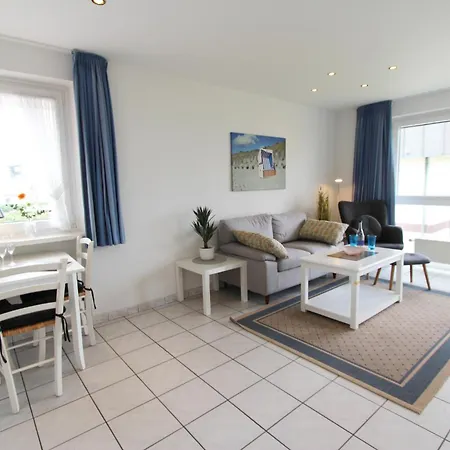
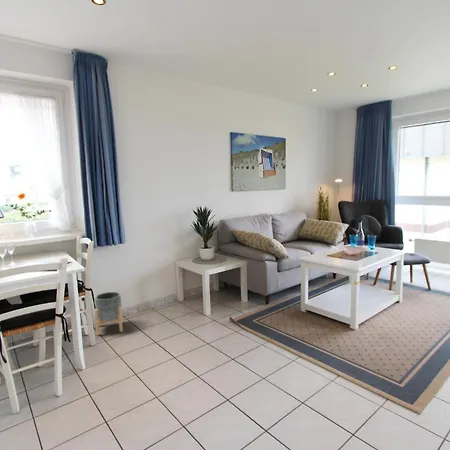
+ planter [94,291,124,336]
